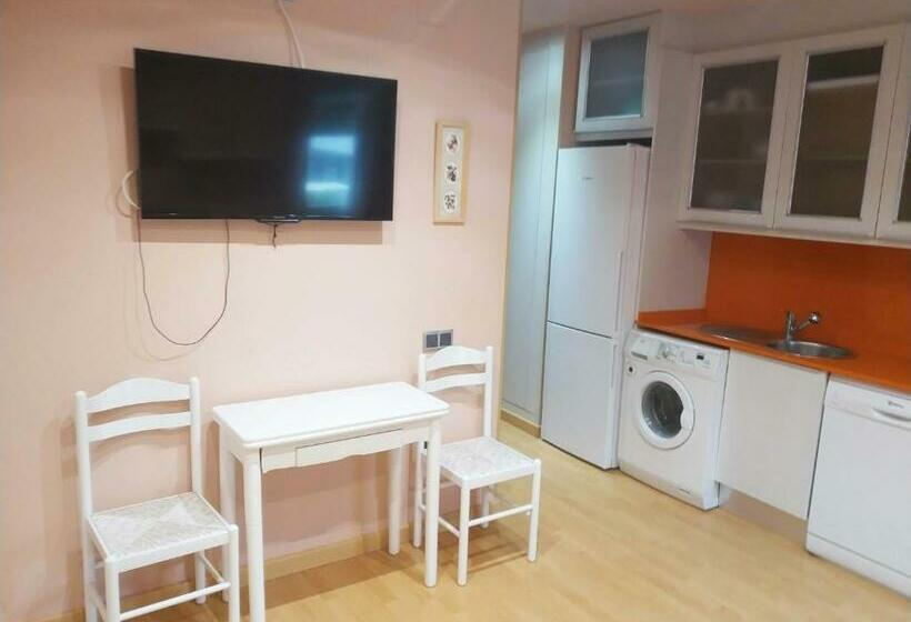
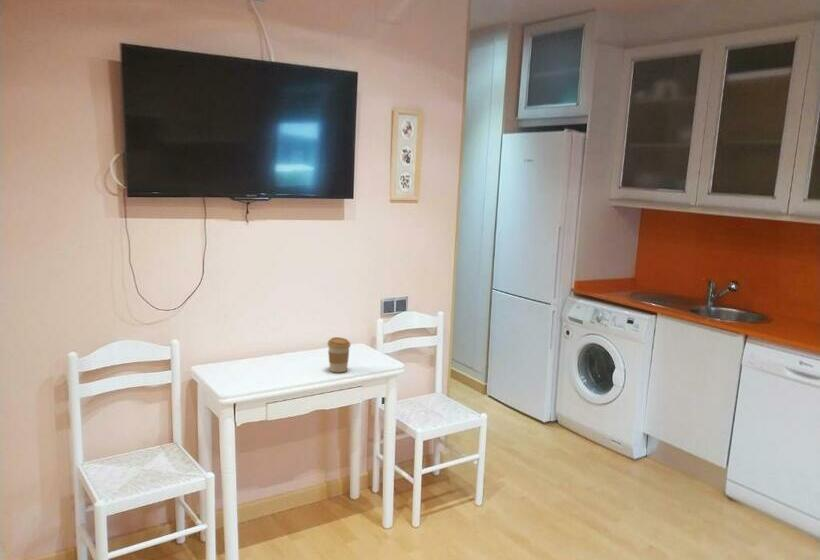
+ coffee cup [326,336,352,373]
